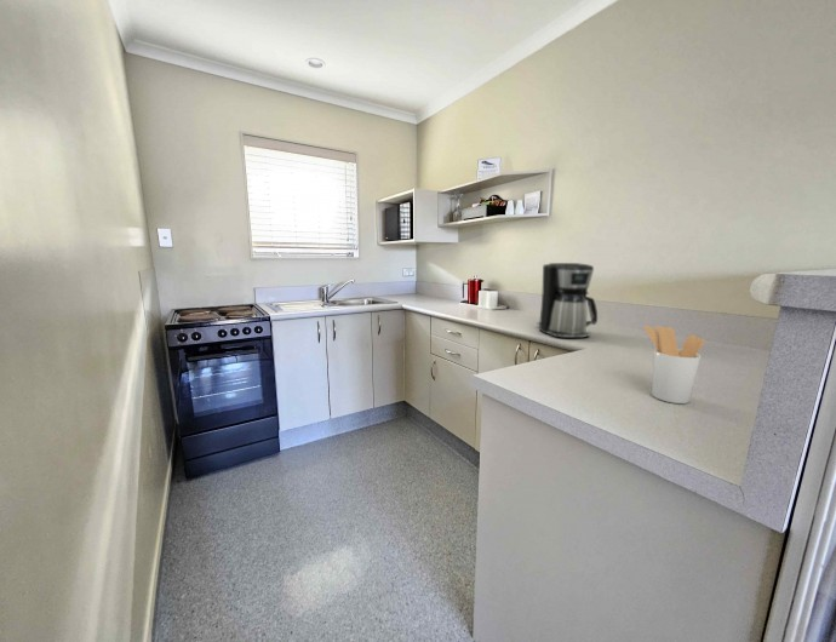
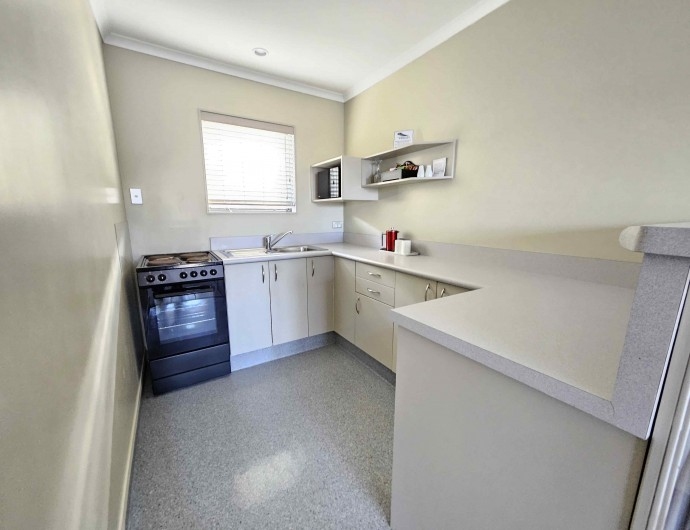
- utensil holder [643,325,706,405]
- coffee maker [537,262,599,339]
